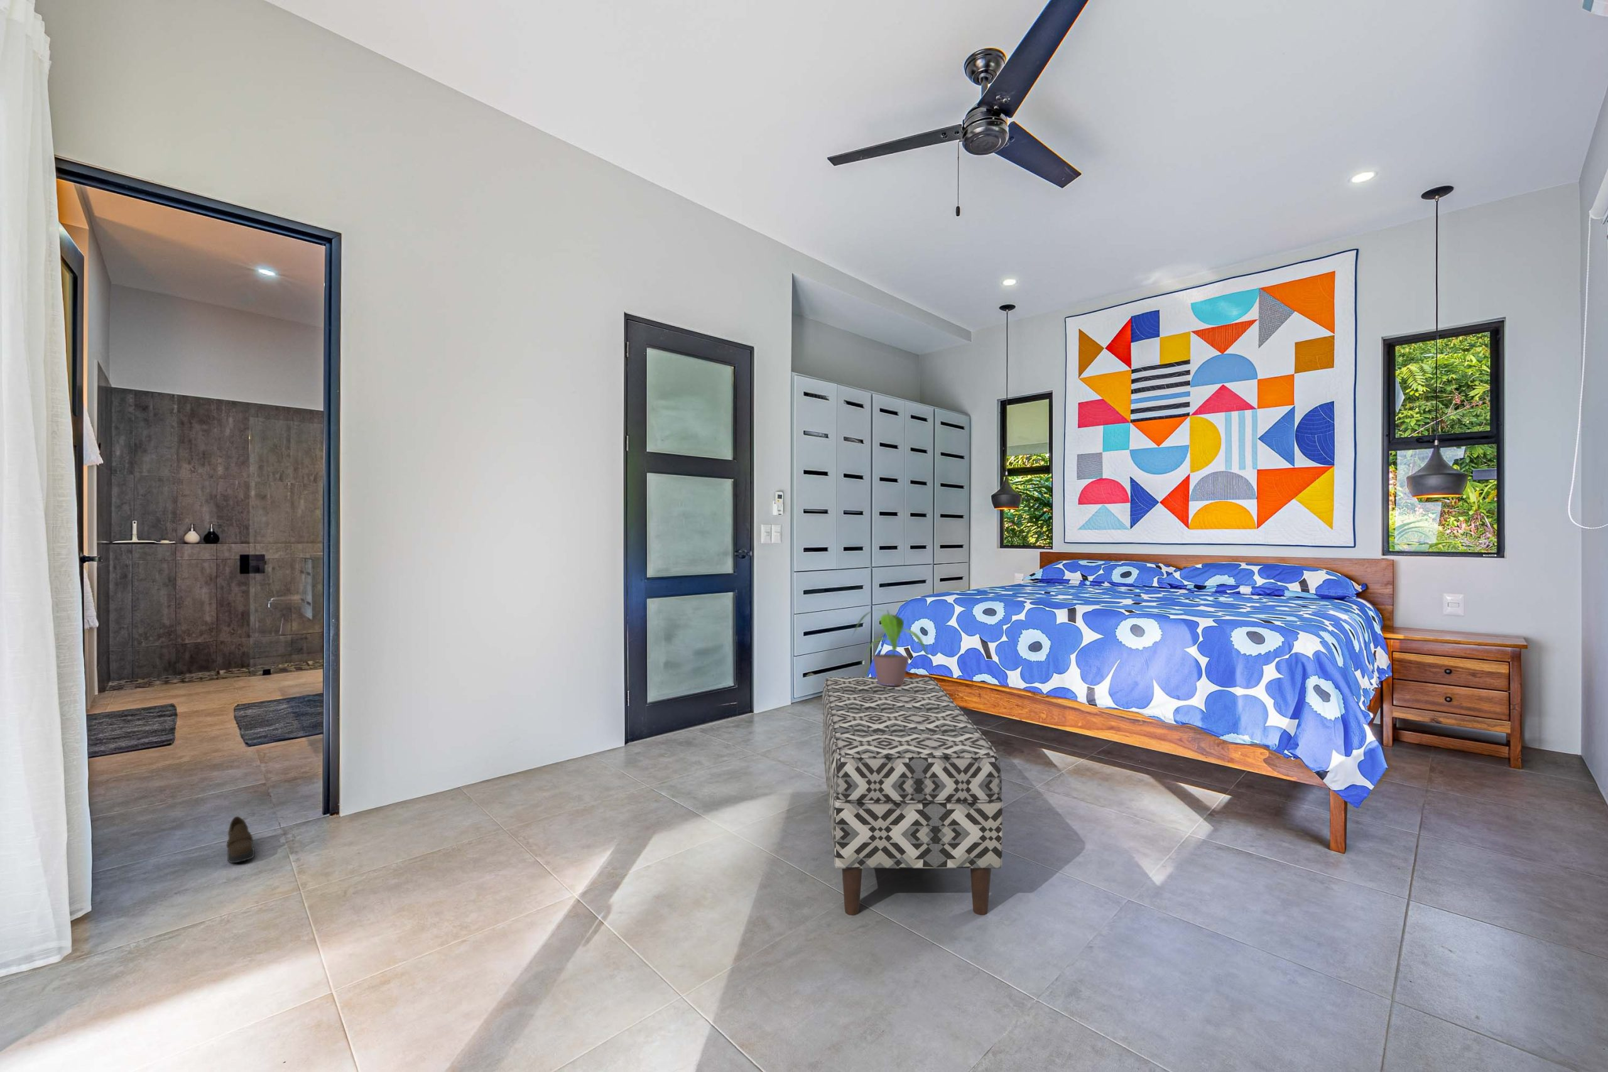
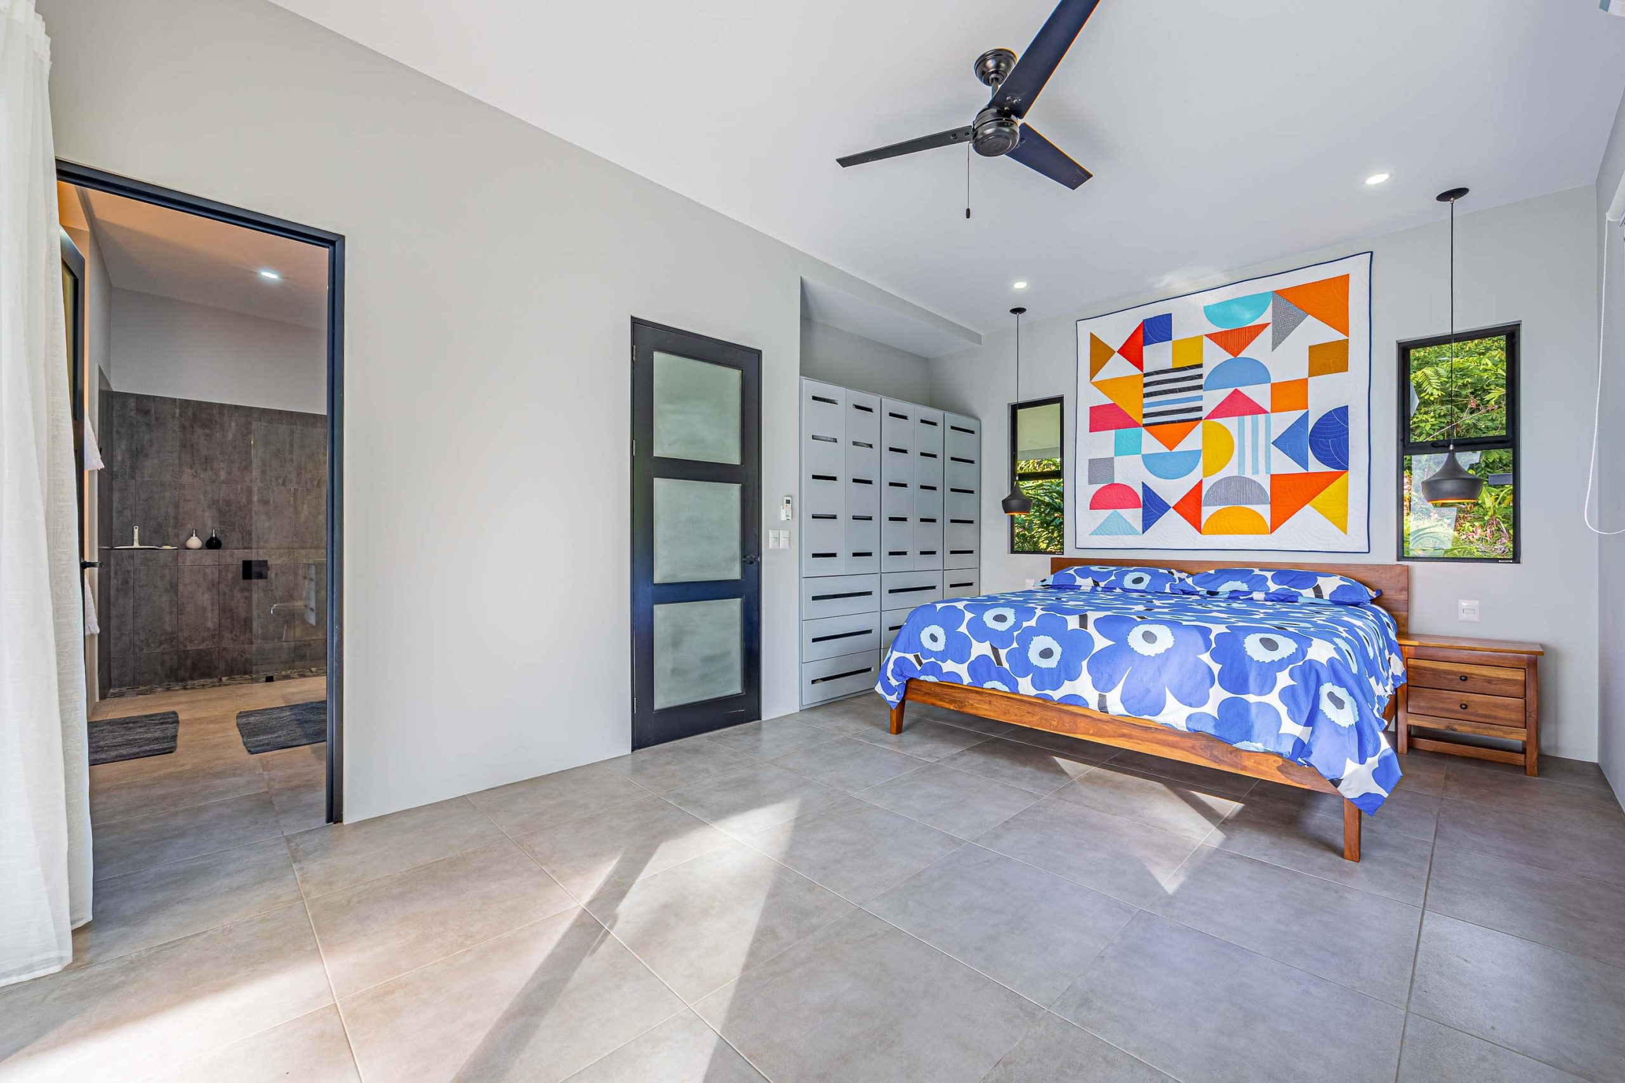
- potted plant [852,609,928,686]
- shoe [225,816,255,864]
- bench [822,676,1003,916]
